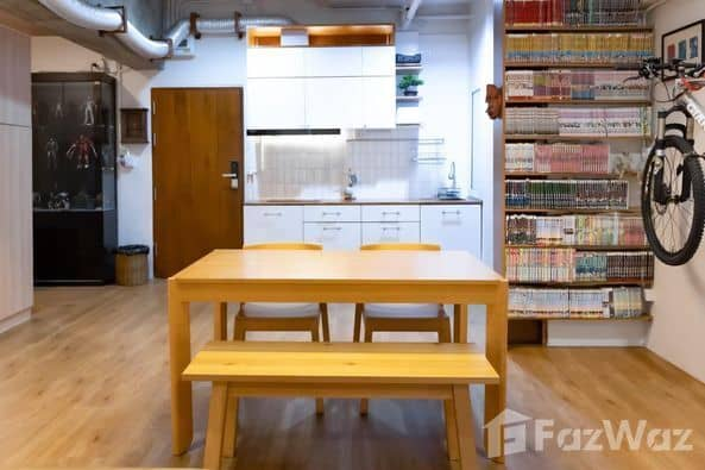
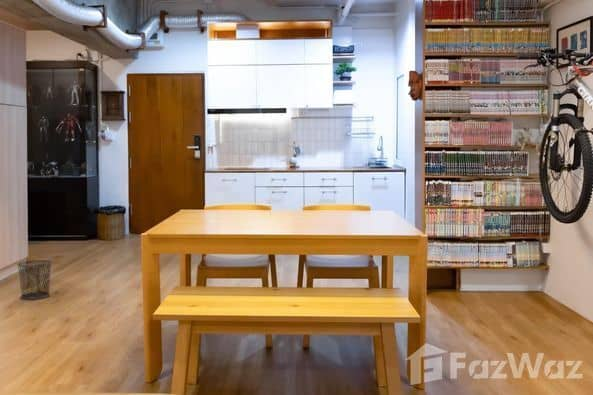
+ waste bin [16,259,53,300]
